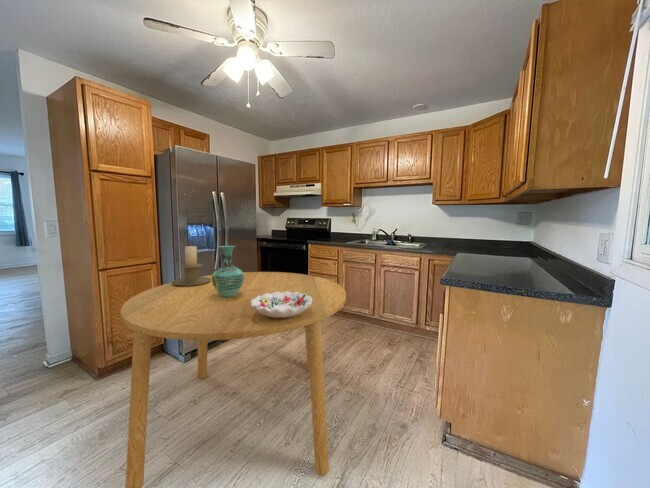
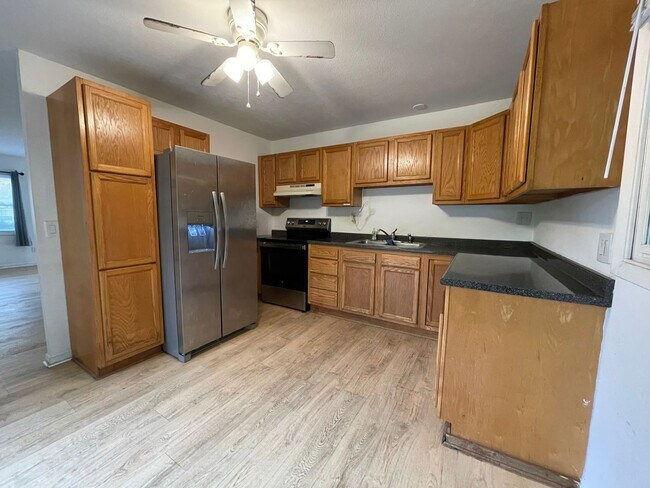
- decorative bowl [251,291,312,318]
- candle holder [171,245,211,286]
- dining table [119,271,347,488]
- vase [211,245,244,297]
